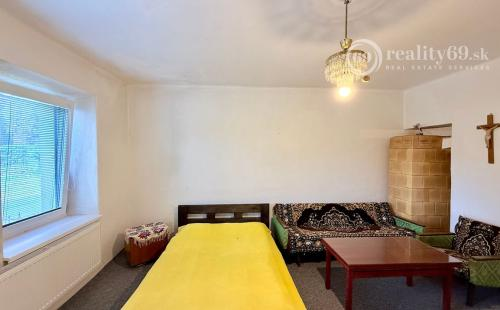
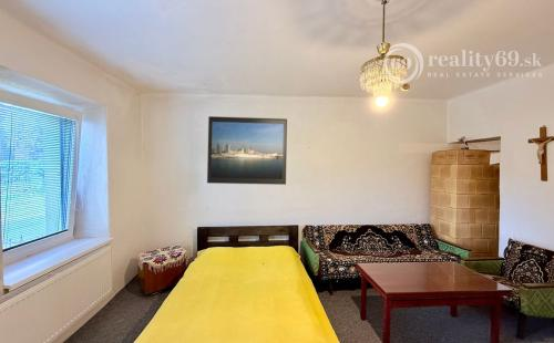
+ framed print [206,115,288,186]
